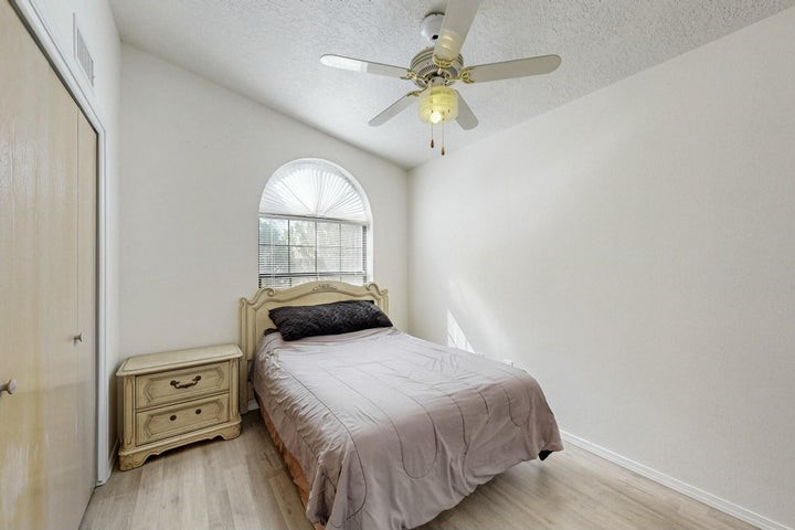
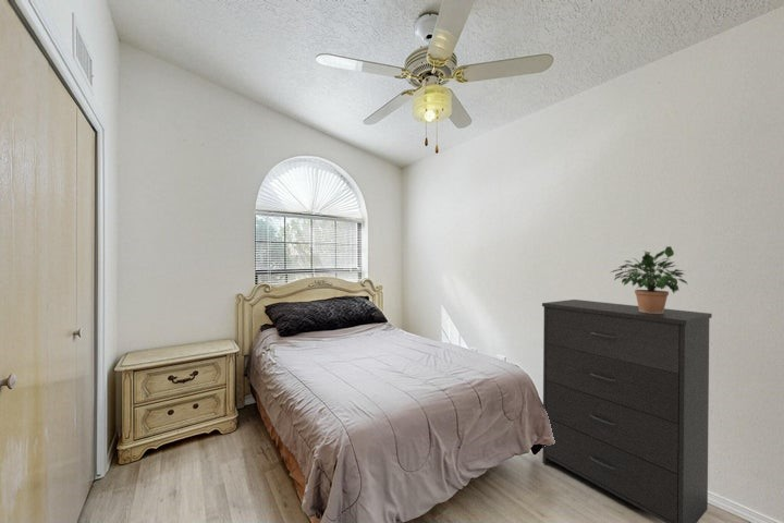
+ potted plant [610,245,688,314]
+ dresser [541,299,713,523]
